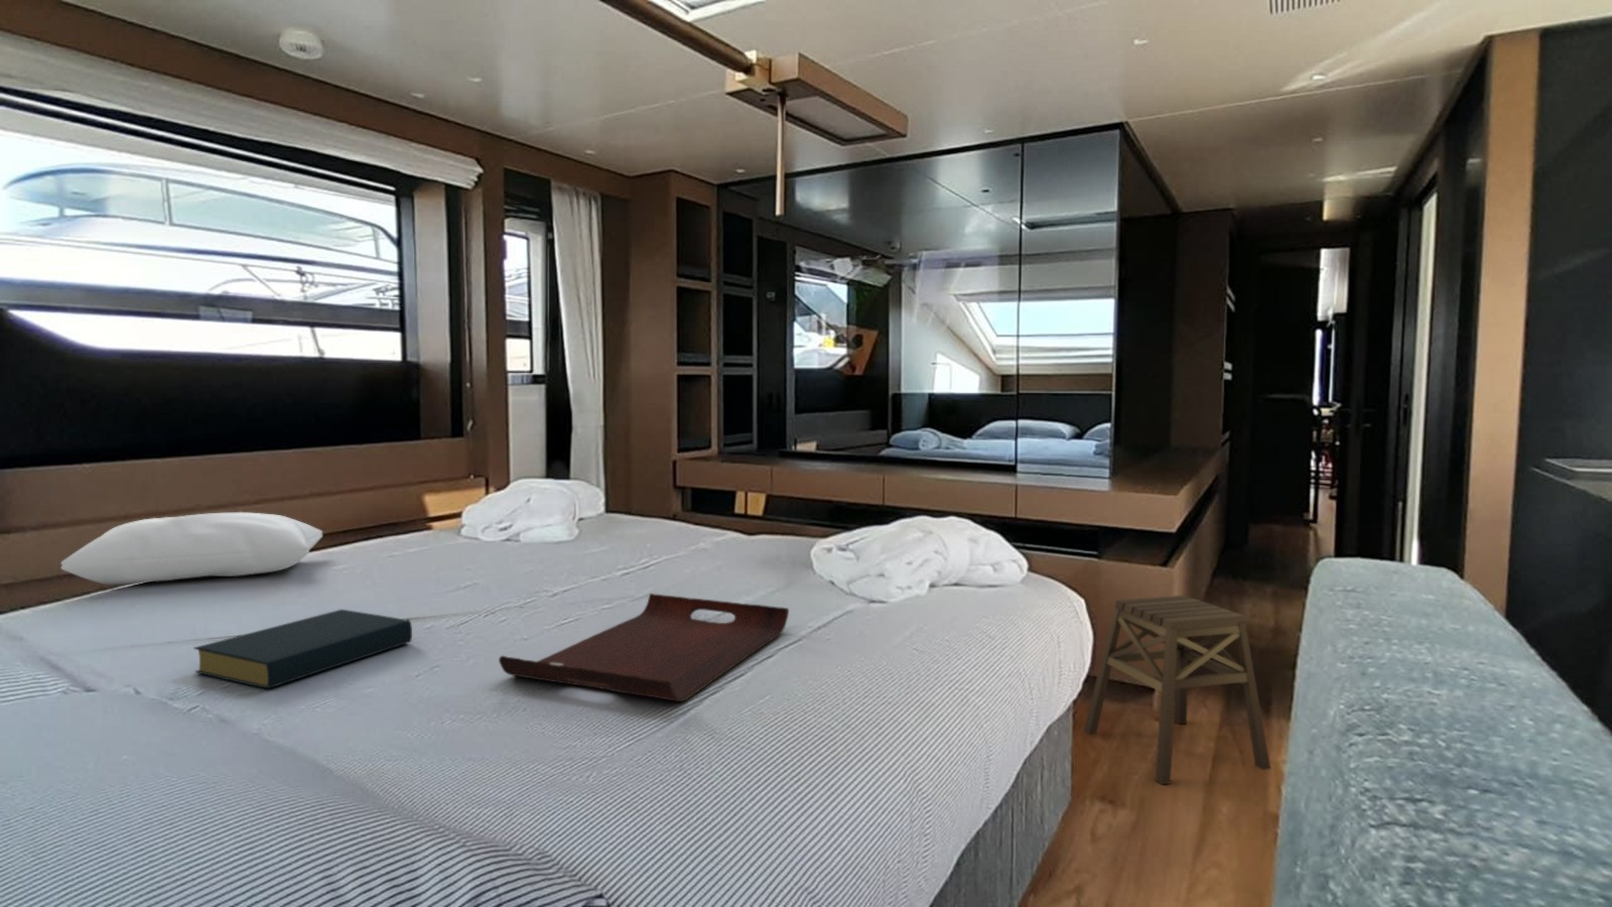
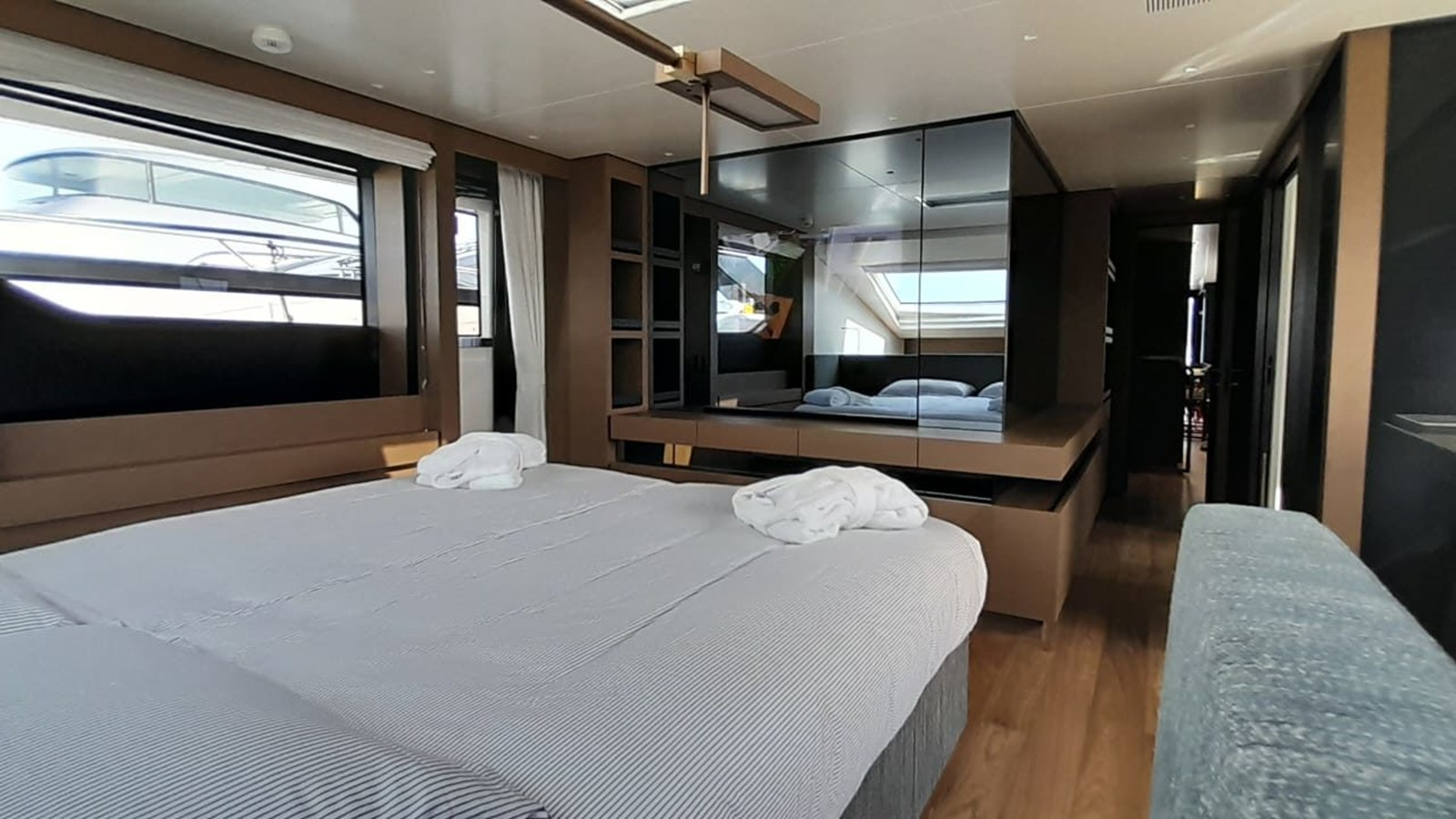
- serving tray [498,592,789,702]
- cushion [60,511,323,586]
- hardback book [193,609,413,689]
- stool [1082,595,1271,785]
